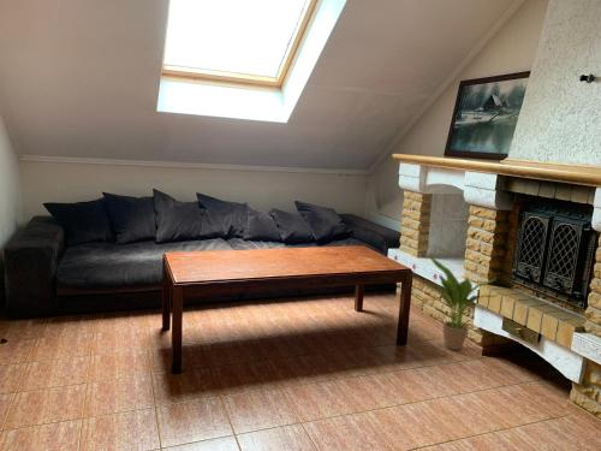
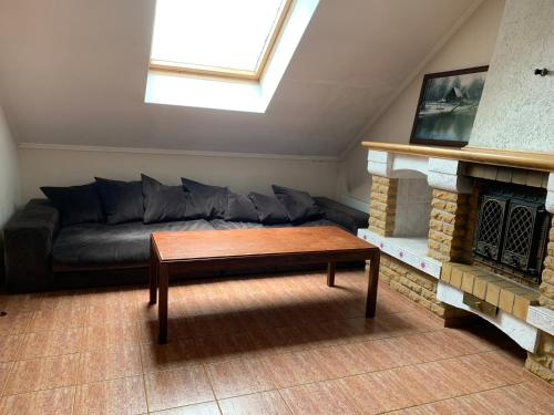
- potted plant [426,253,500,351]
